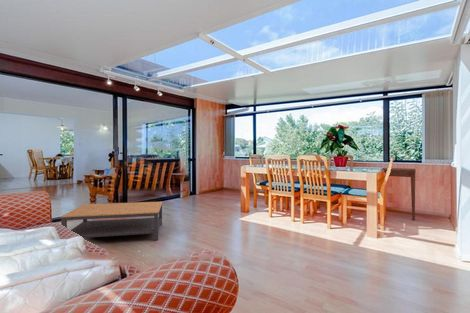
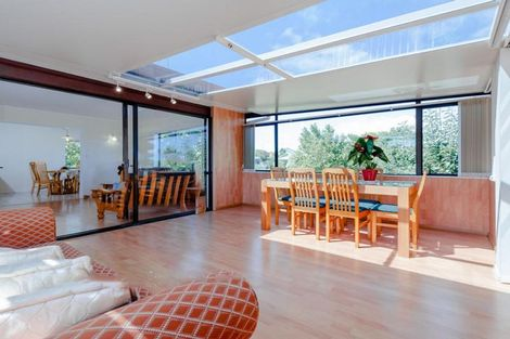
- coffee table [60,201,163,241]
- side table [381,167,416,221]
